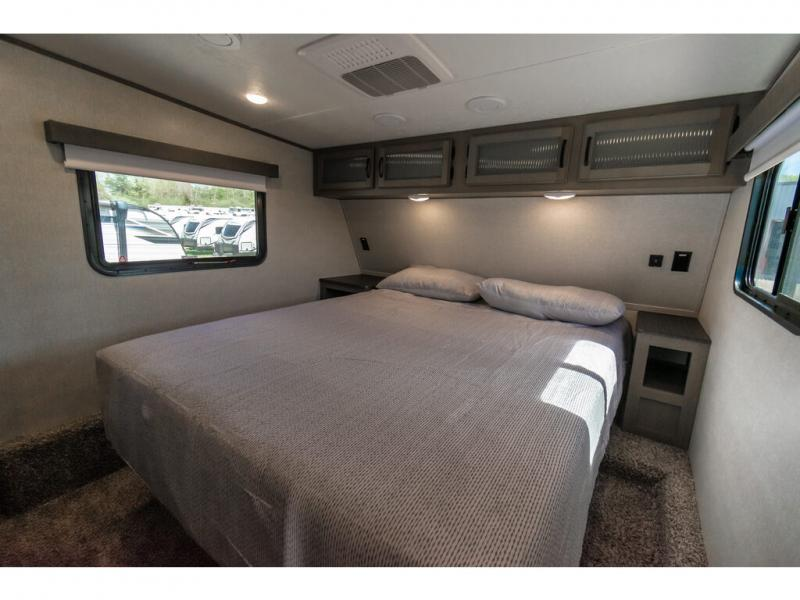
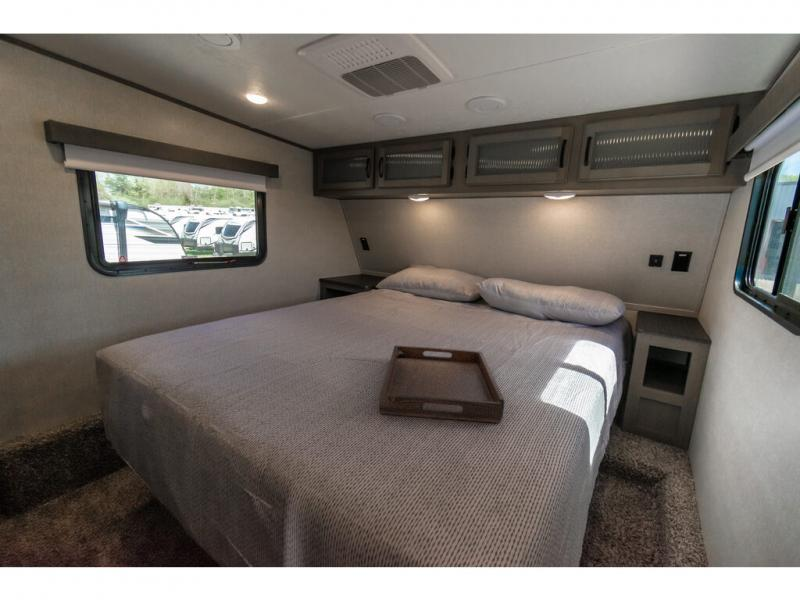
+ serving tray [378,345,505,424]
